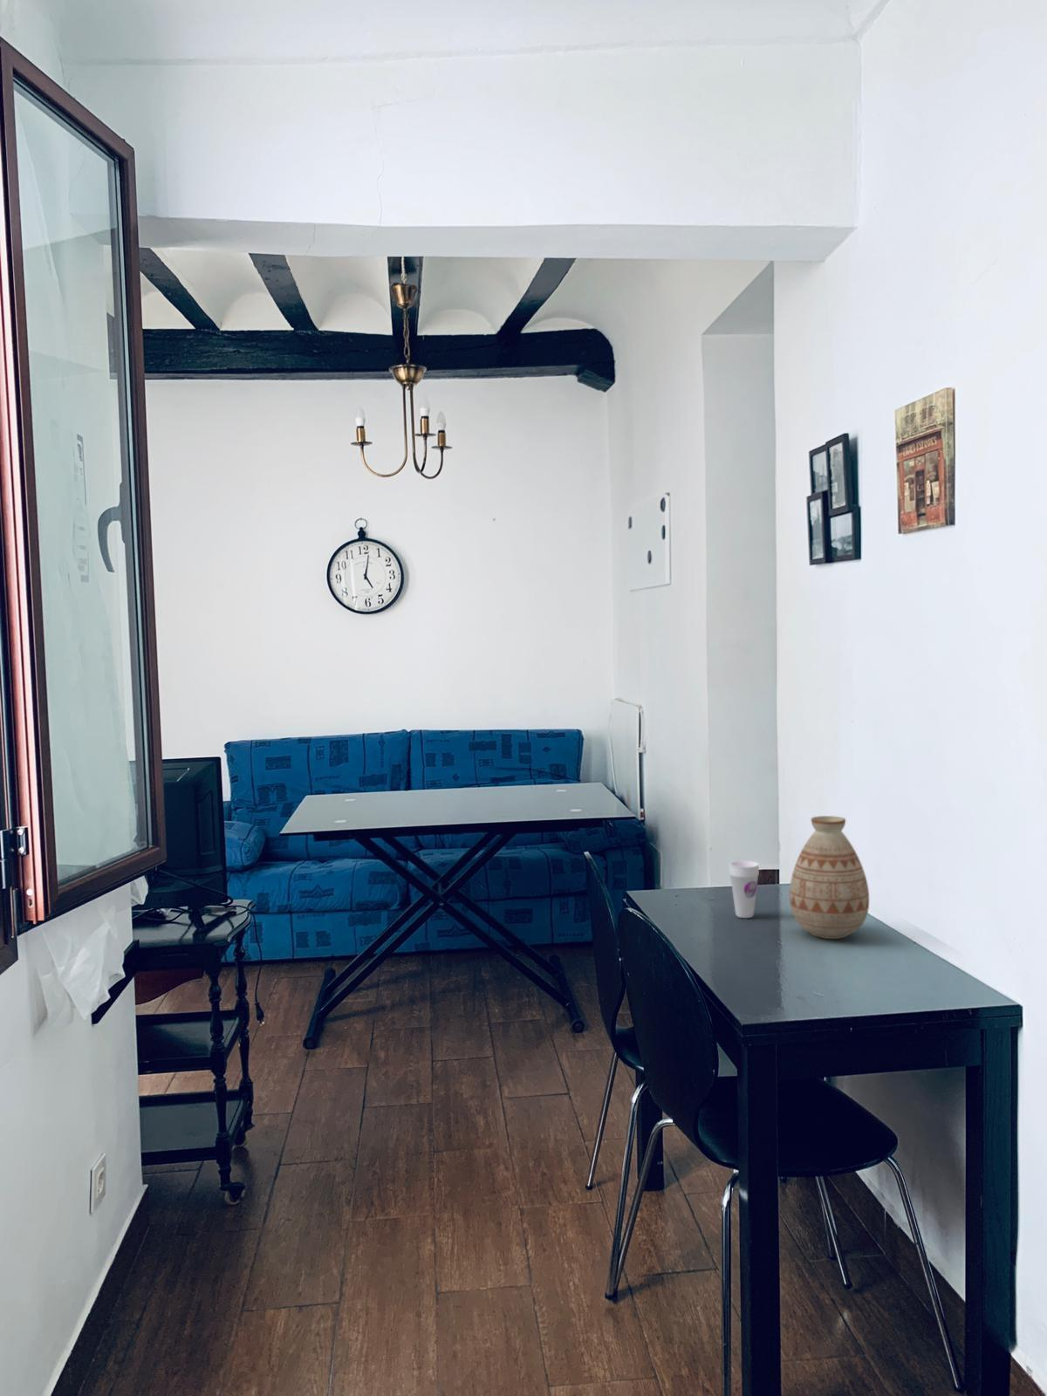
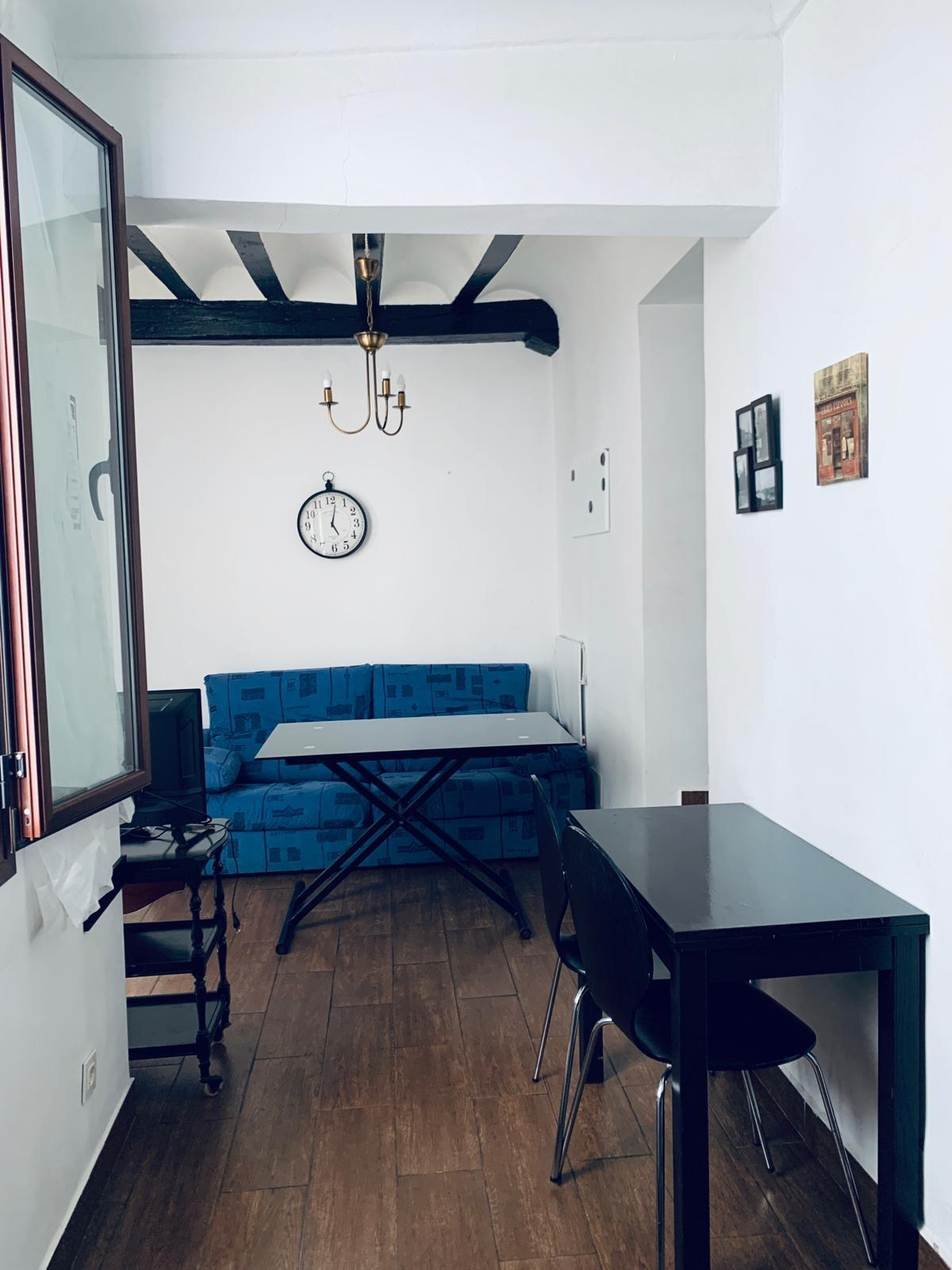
- vase [789,815,870,940]
- cup [728,860,760,919]
